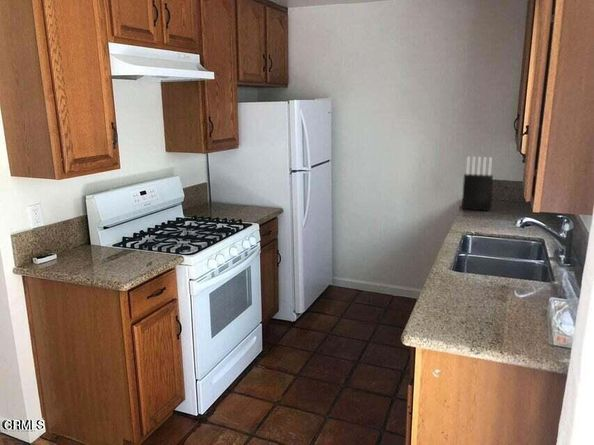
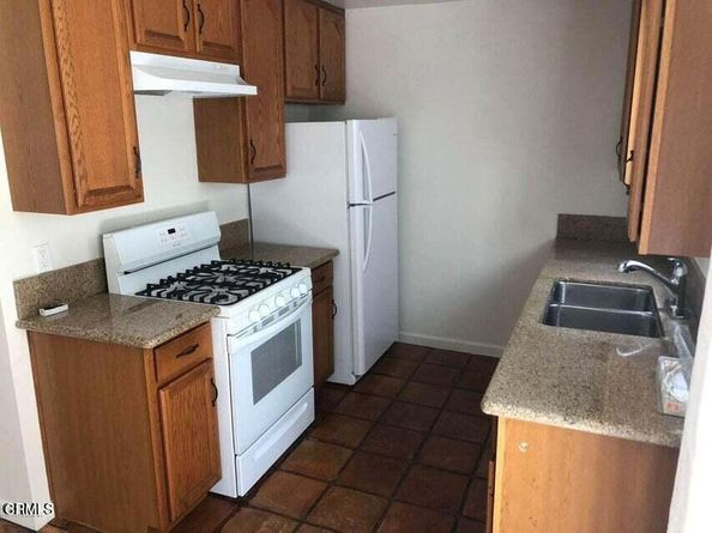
- knife block [461,156,494,212]
